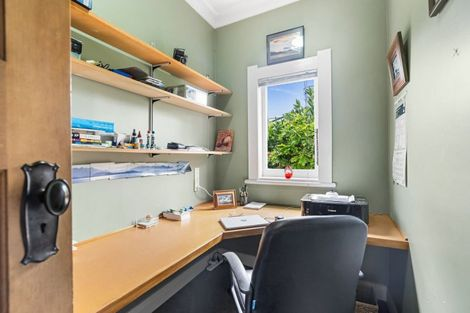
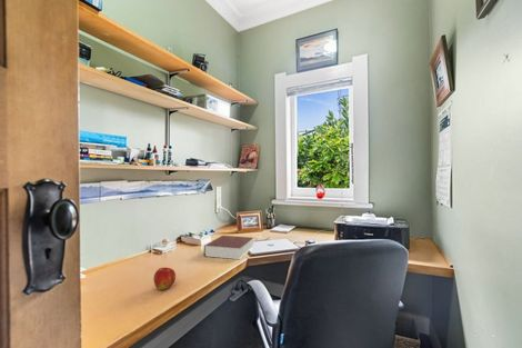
+ apple [152,267,177,291]
+ book [203,235,254,260]
